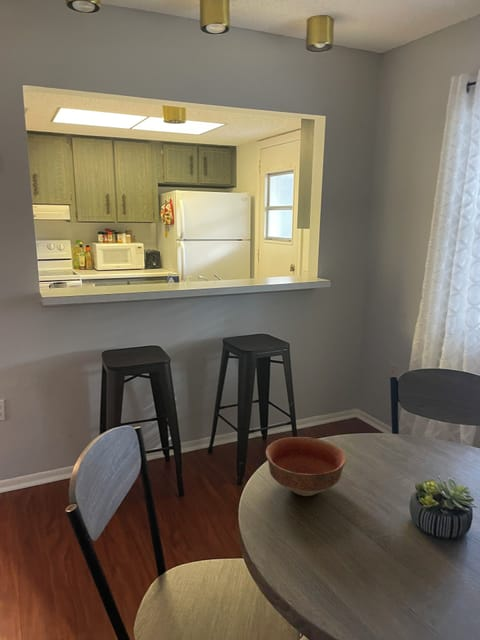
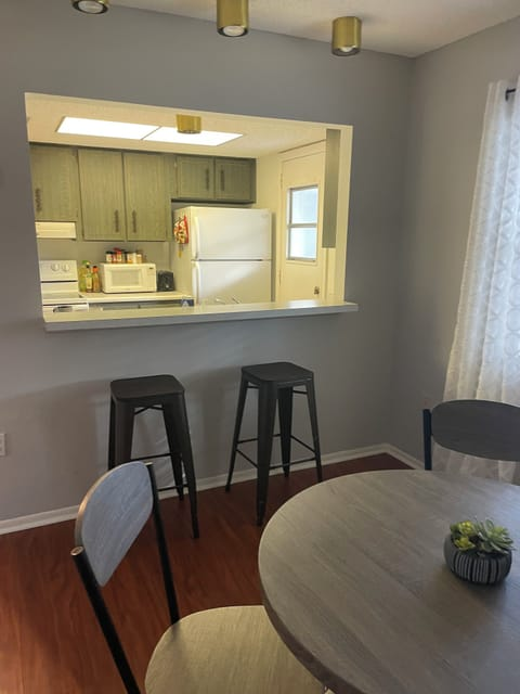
- bowl [265,436,347,497]
